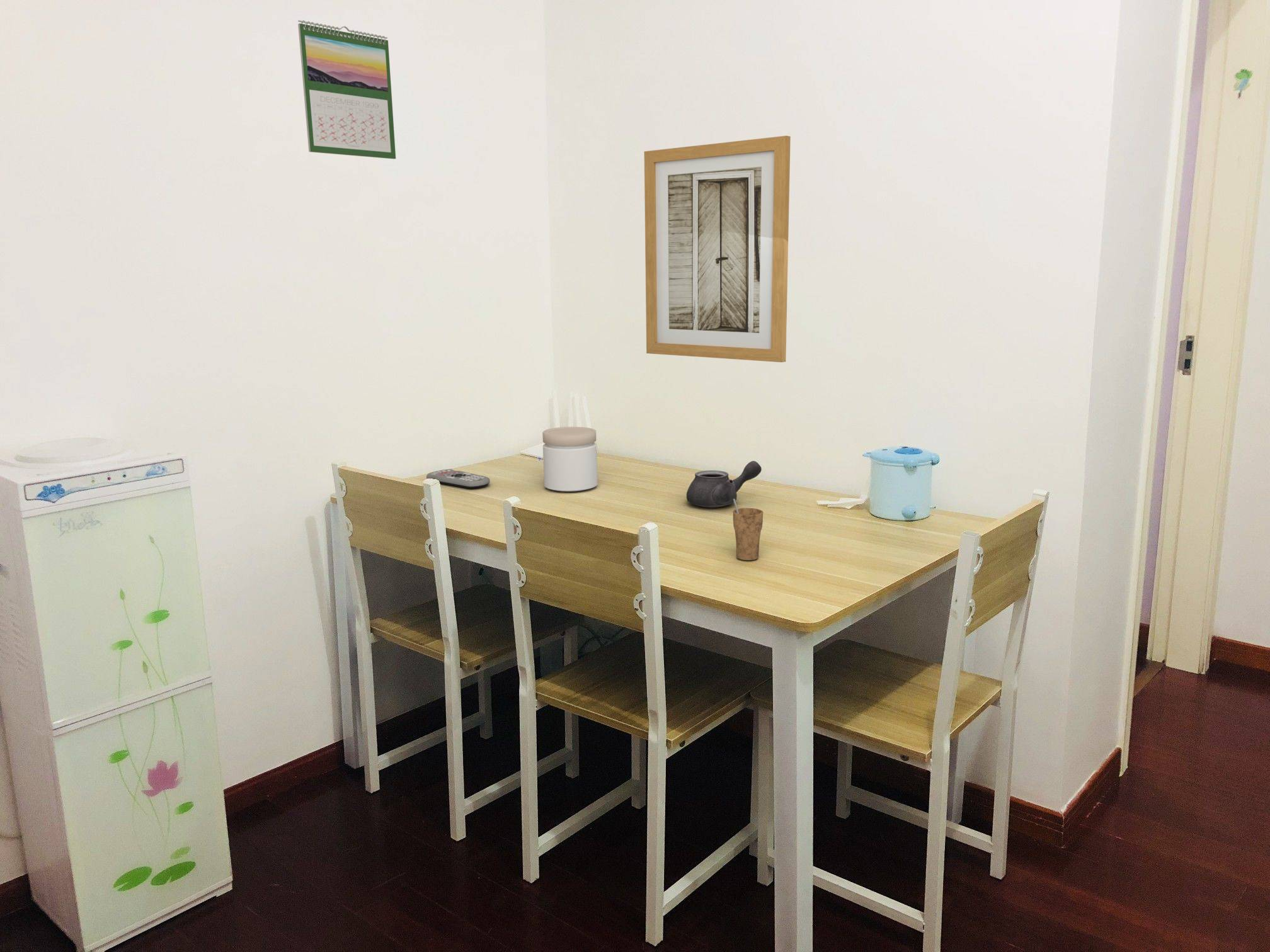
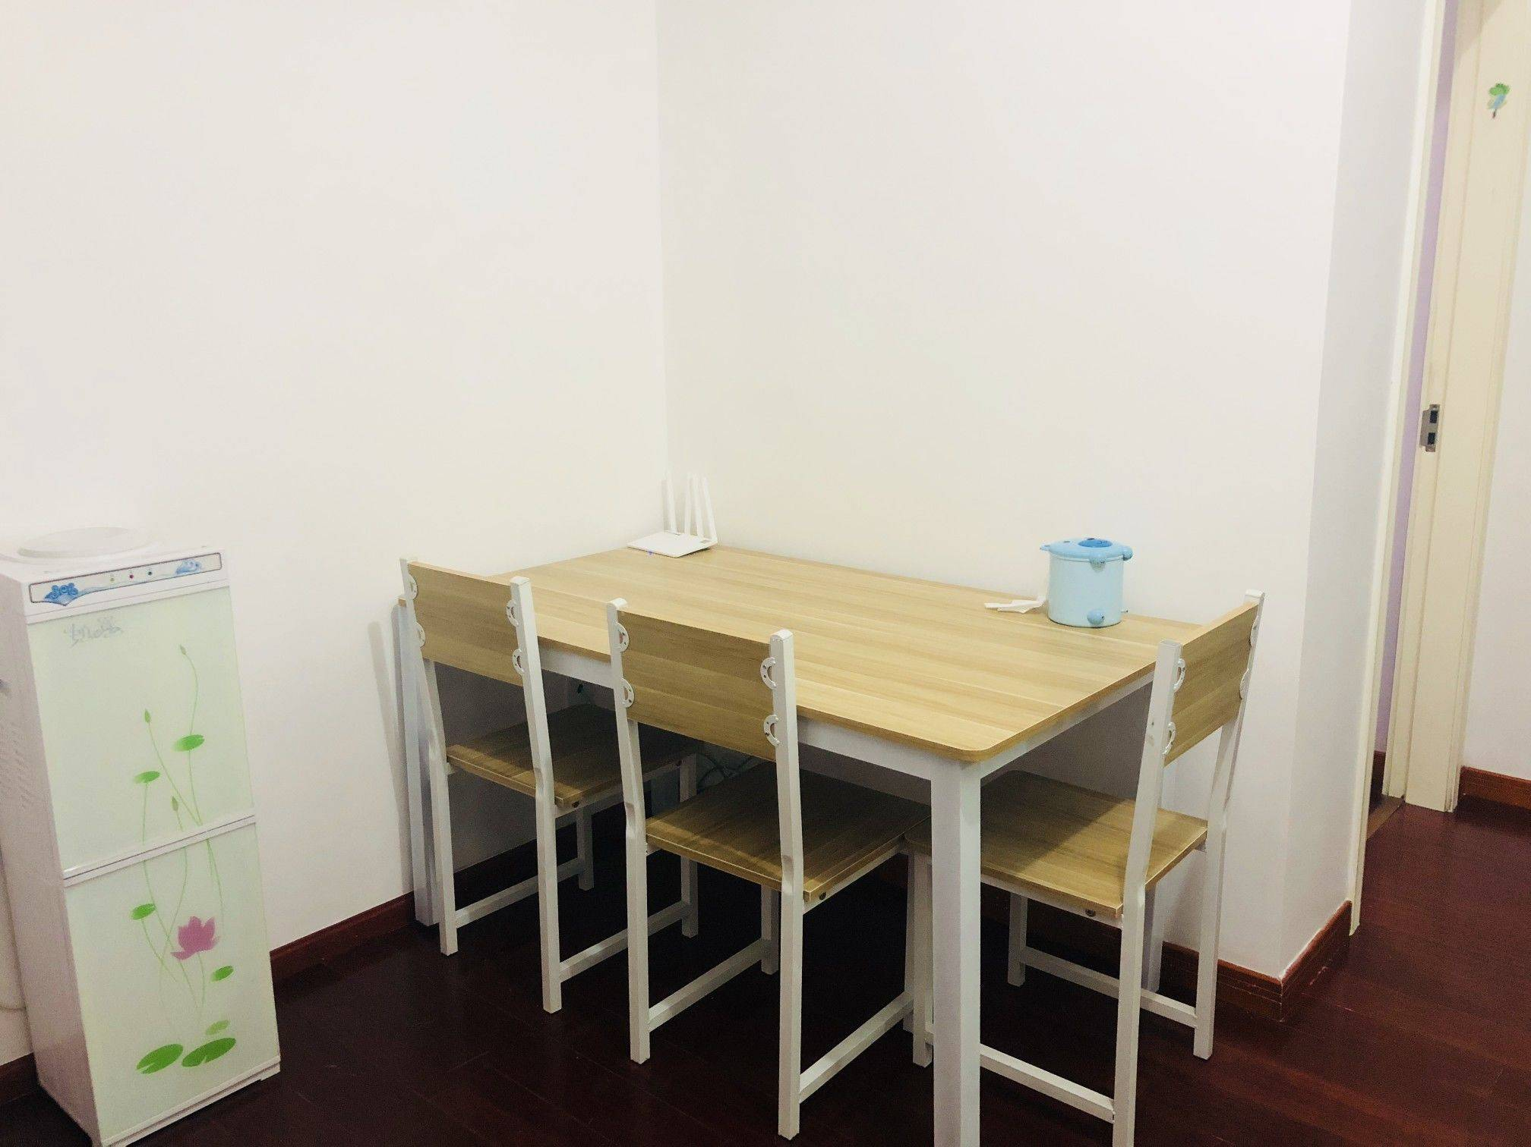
- cup [732,499,764,561]
- calendar [297,20,396,160]
- remote control [426,468,491,489]
- teapot [686,460,762,508]
- jar [542,426,598,492]
- wall art [644,135,791,363]
